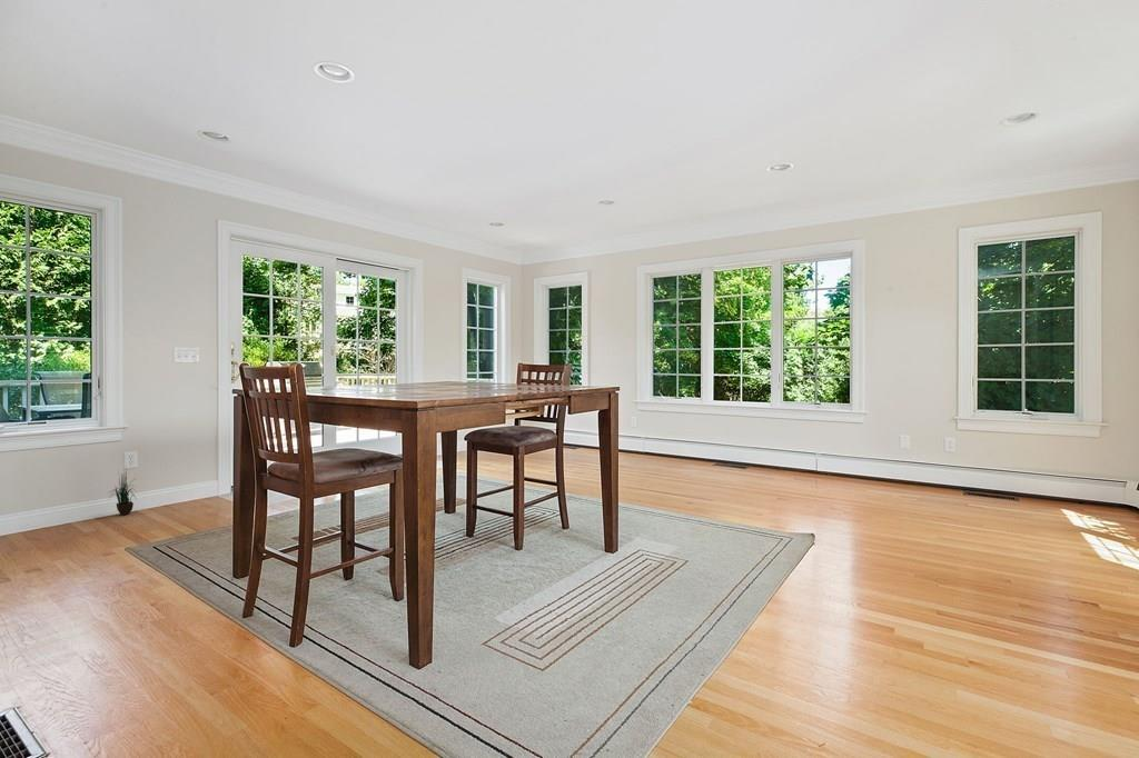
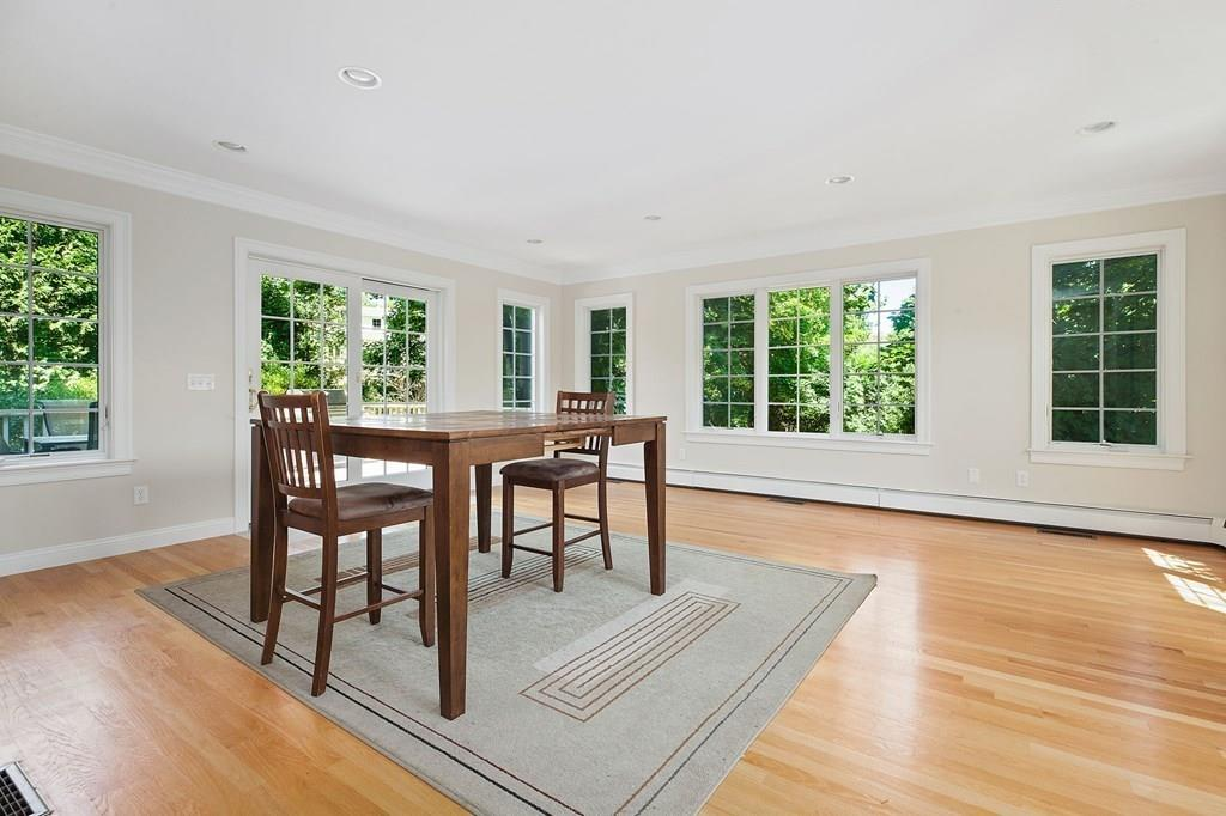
- potted plant [108,463,137,516]
